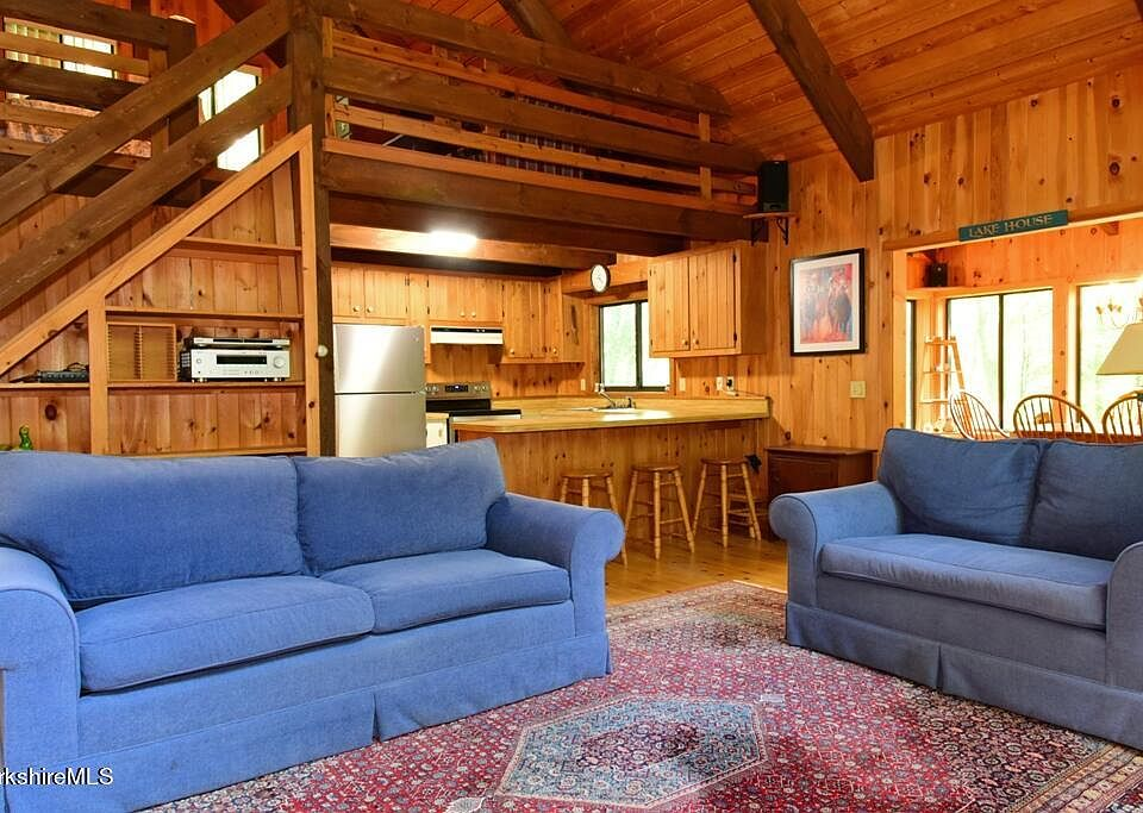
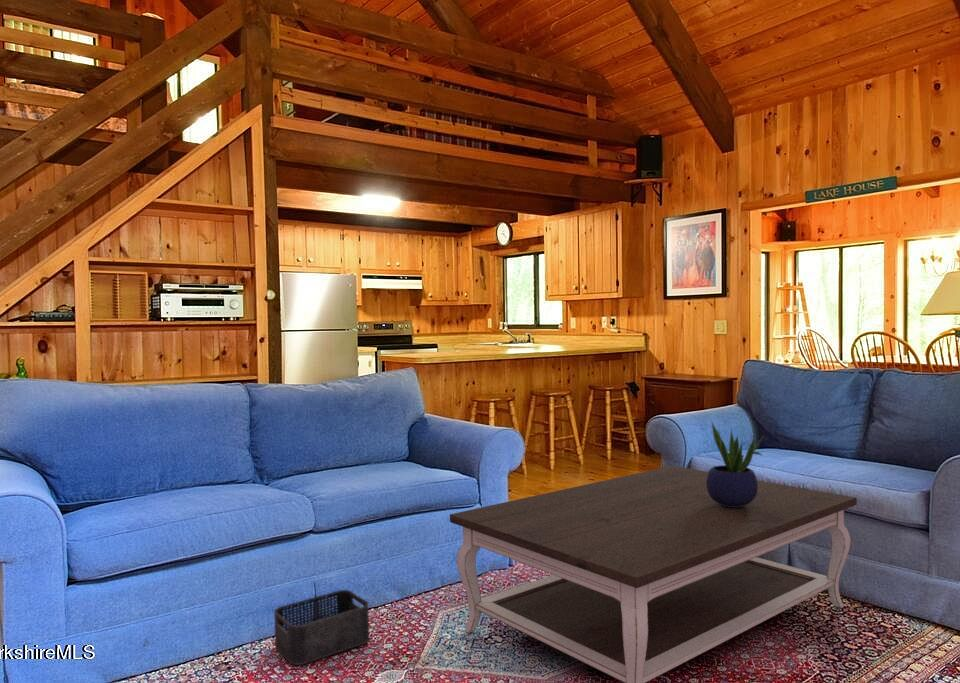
+ storage bin [273,589,370,666]
+ potted plant [706,422,765,507]
+ coffee table [449,465,858,683]
